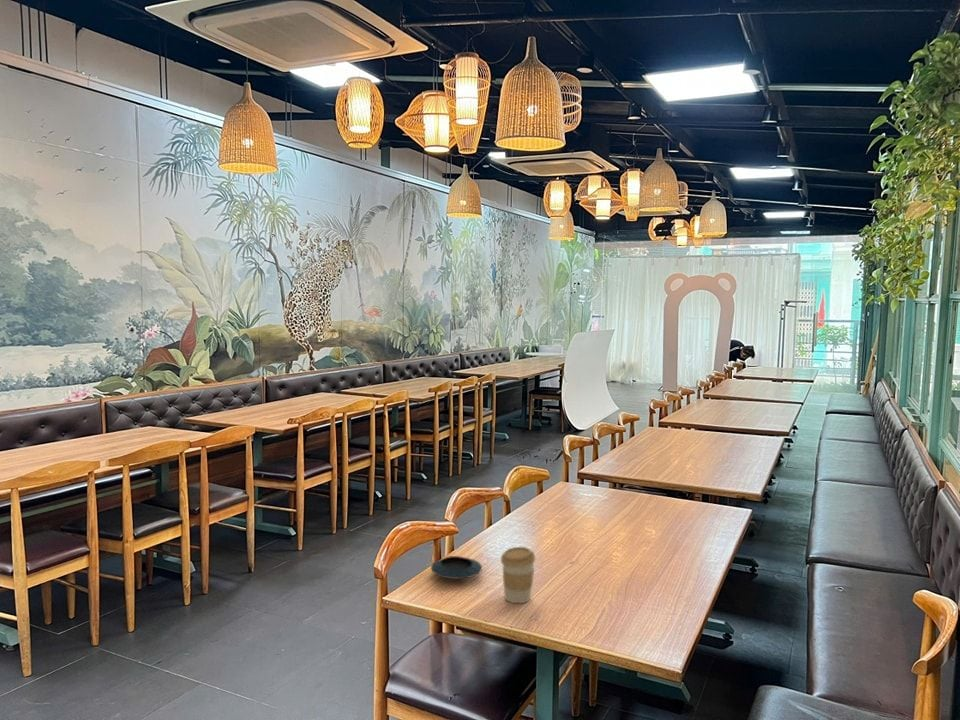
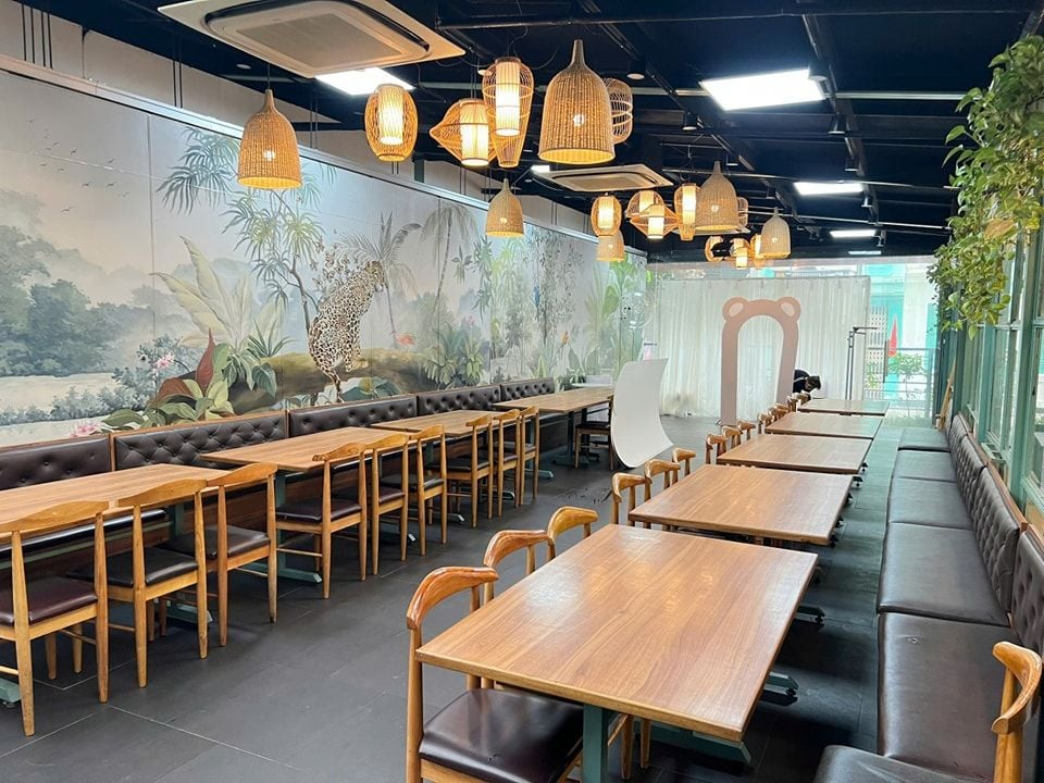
- saucer [430,555,483,580]
- coffee cup [500,546,537,604]
